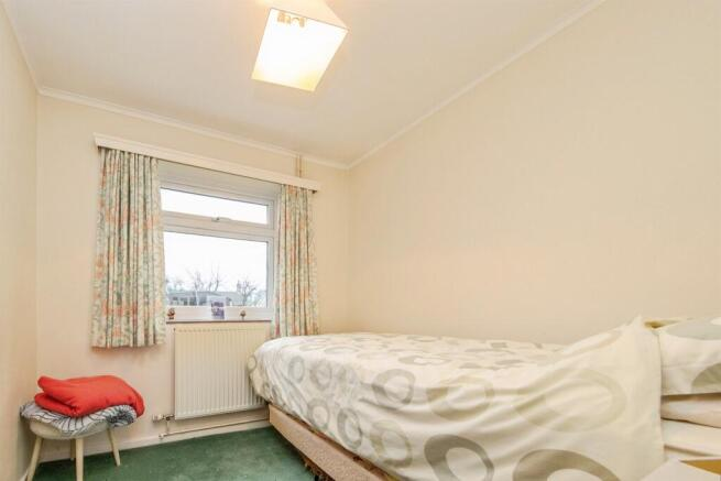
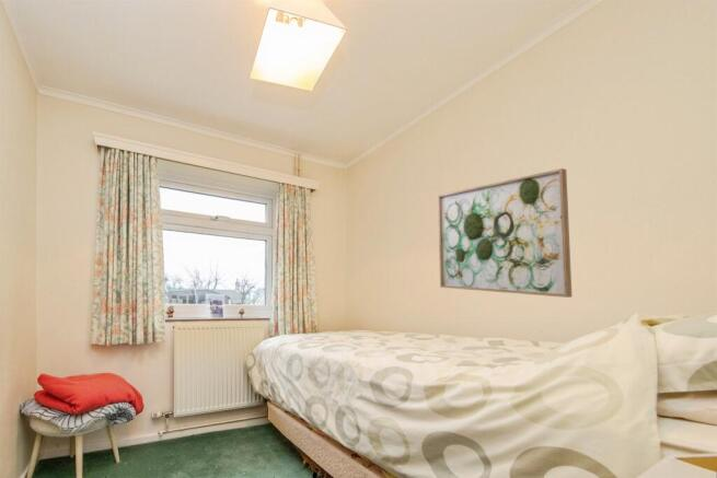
+ wall art [437,167,573,299]
